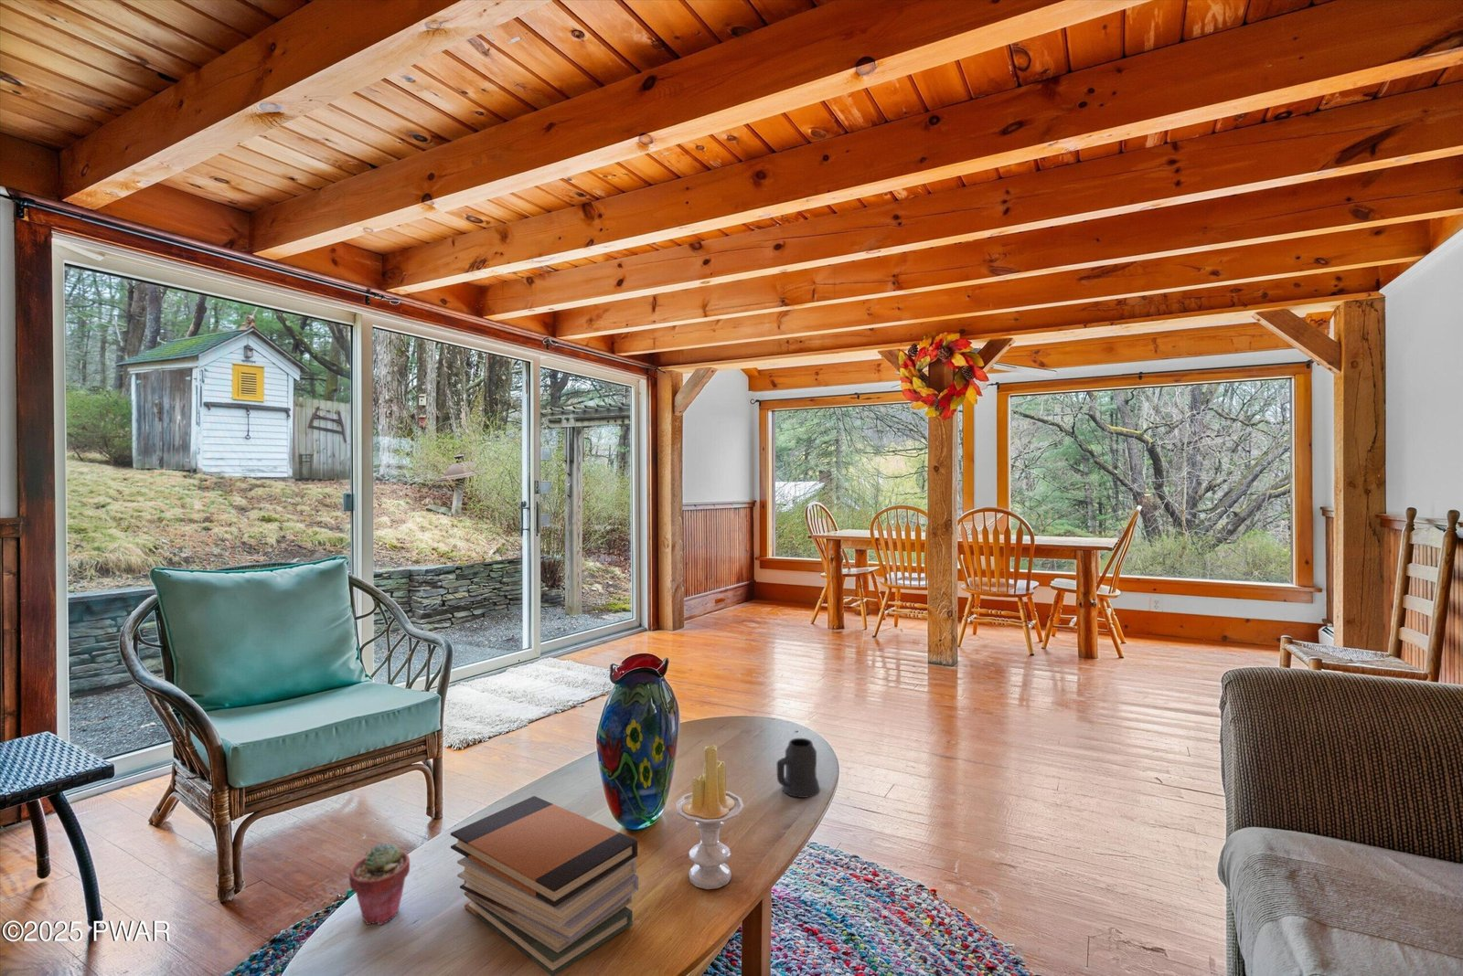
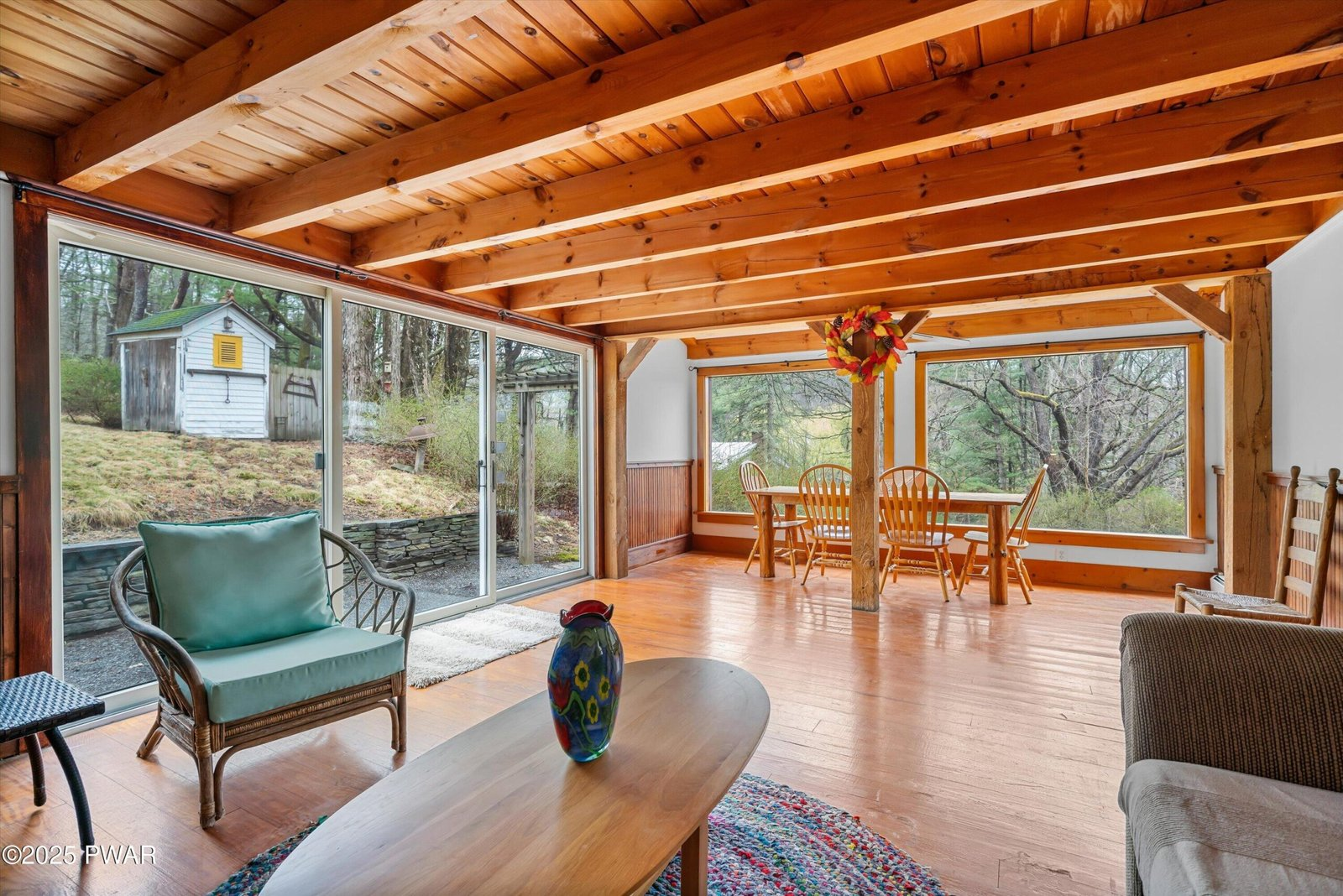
- candle [674,745,745,890]
- potted succulent [349,842,411,926]
- mug [777,737,821,798]
- book stack [450,795,639,976]
